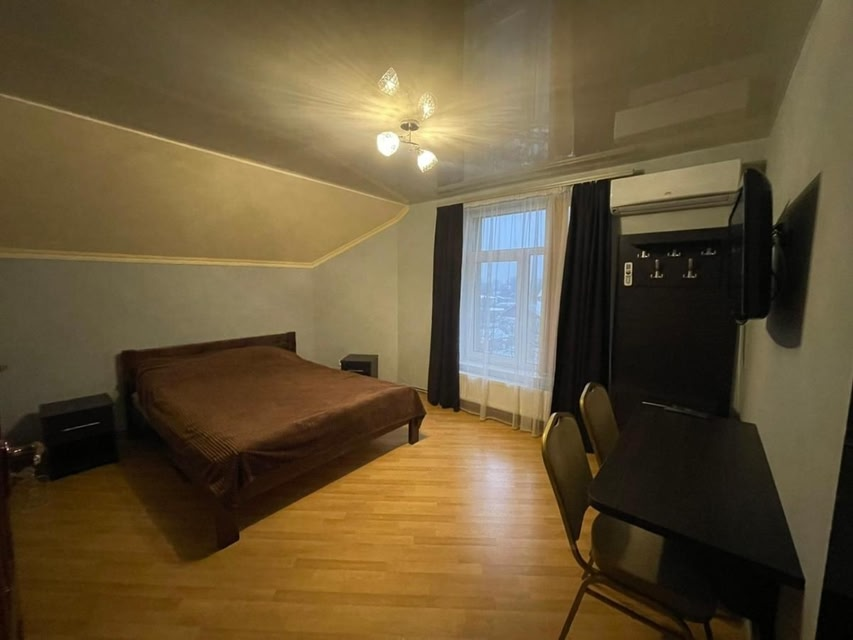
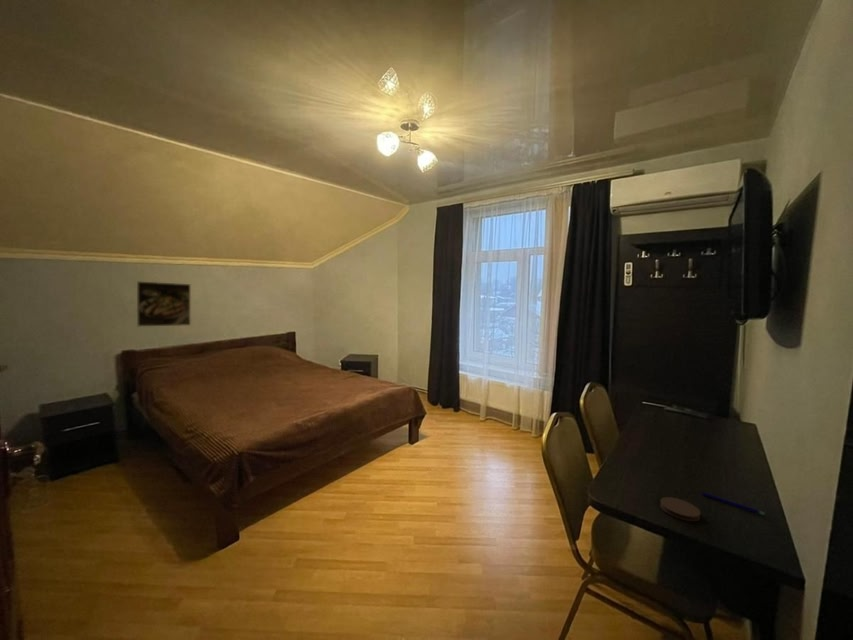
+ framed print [136,280,191,327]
+ pen [701,491,767,517]
+ coaster [659,496,702,522]
